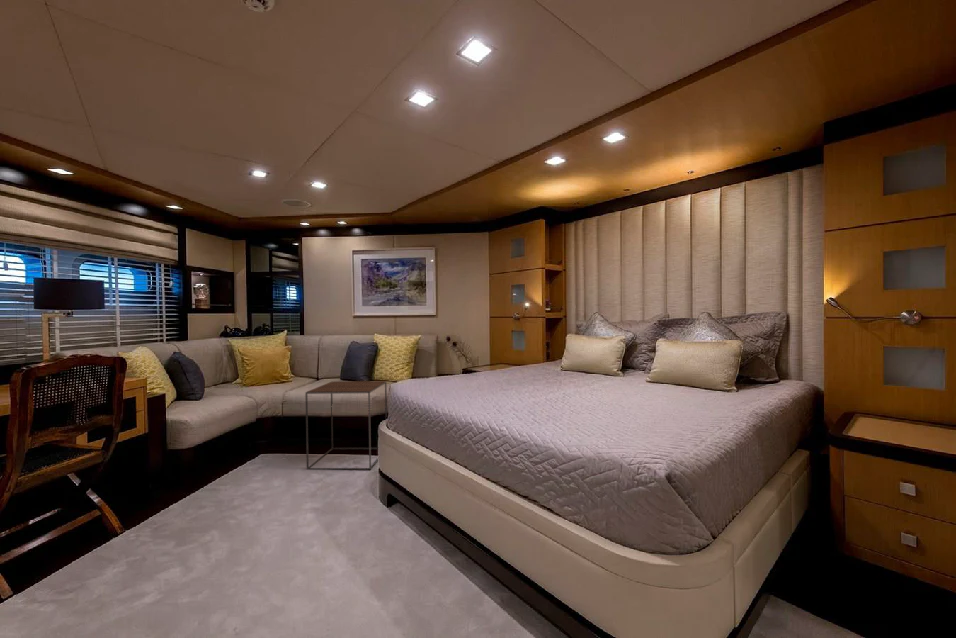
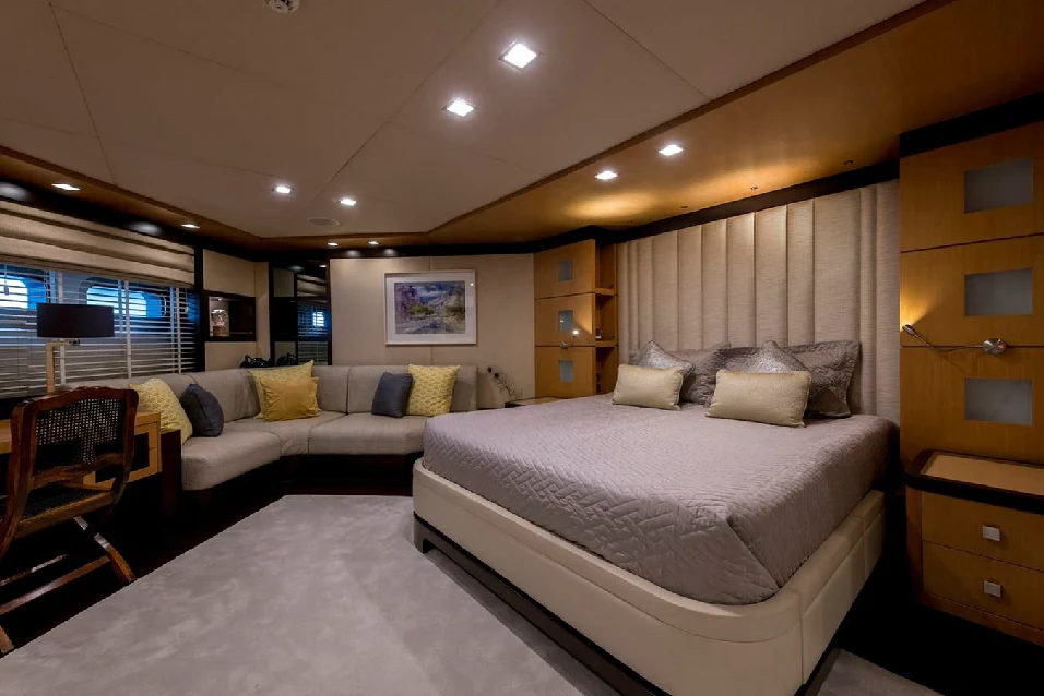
- side table [304,380,388,471]
